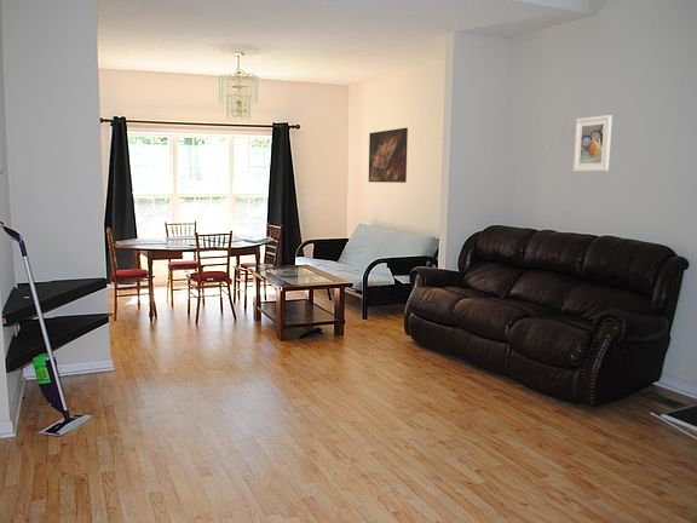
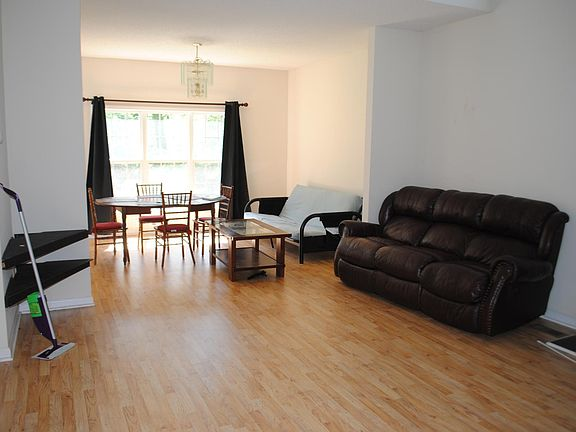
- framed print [572,114,614,172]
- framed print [368,127,409,184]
